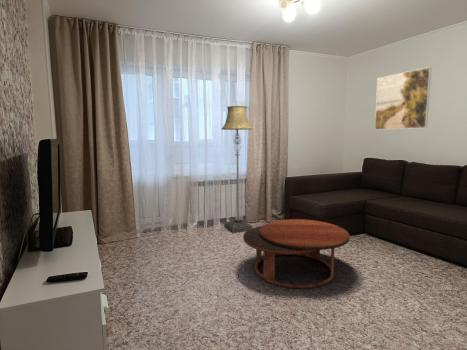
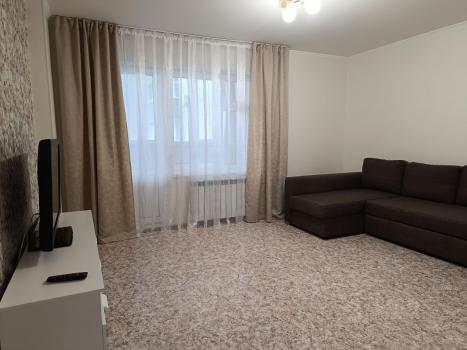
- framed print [374,66,432,131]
- floor lamp [220,105,254,234]
- coffee table [242,218,351,289]
